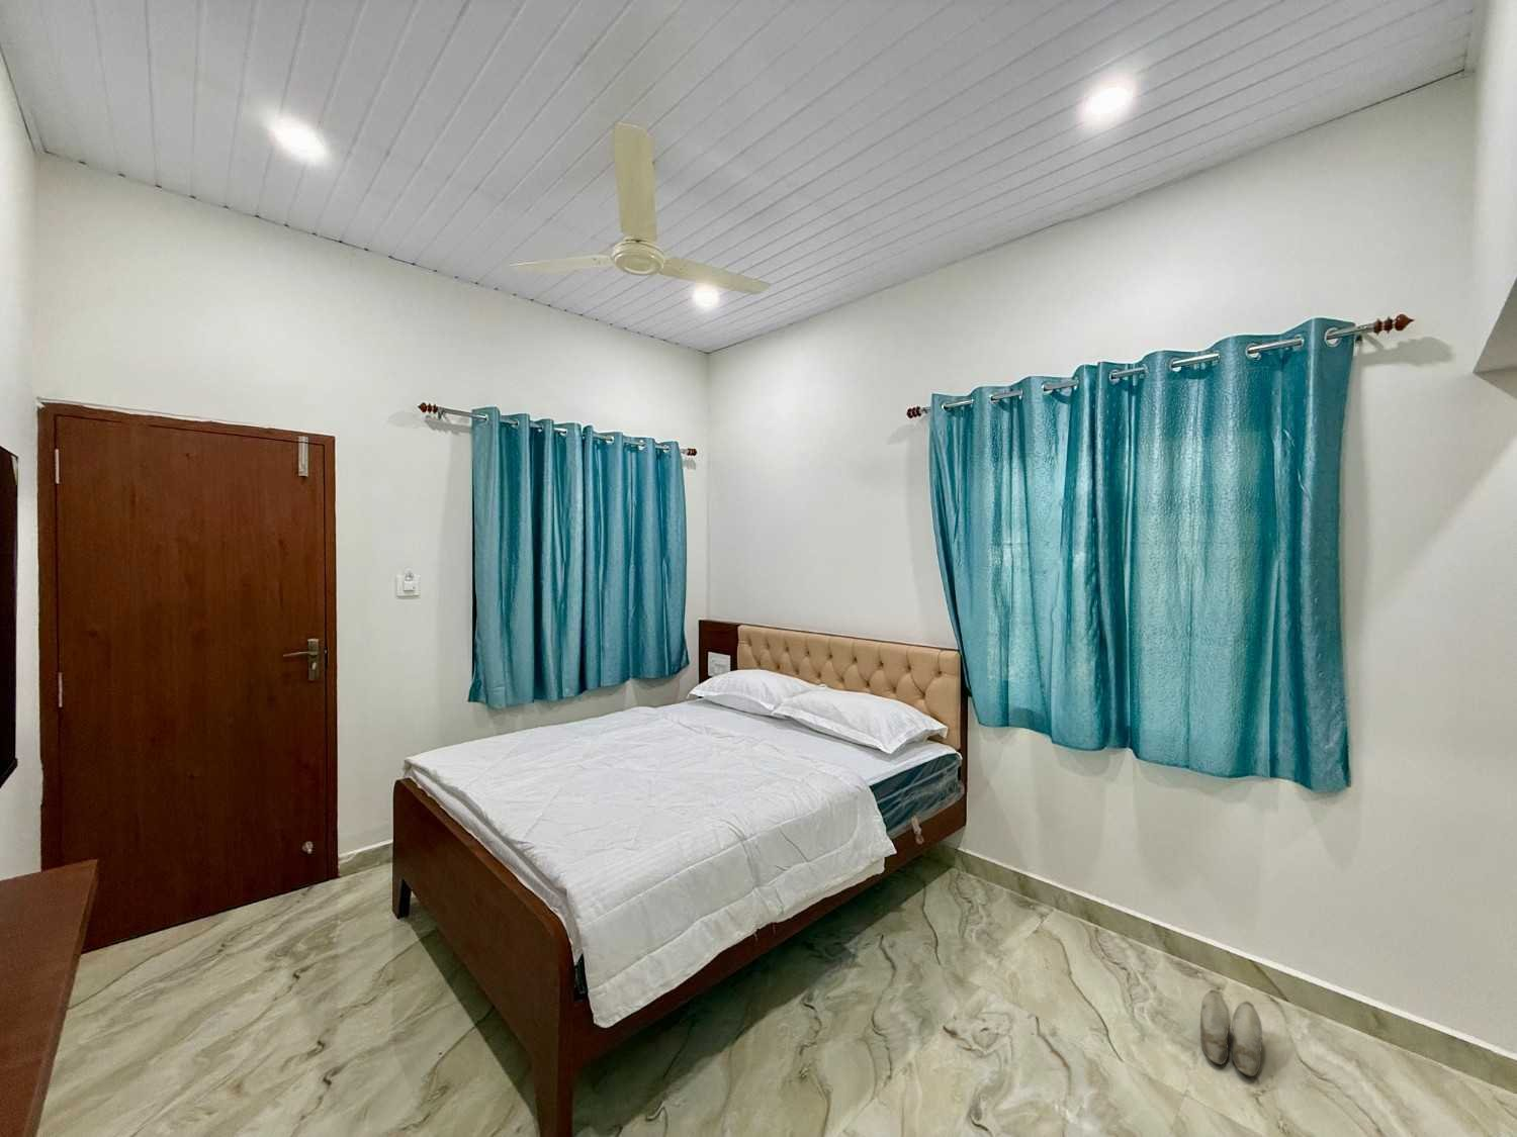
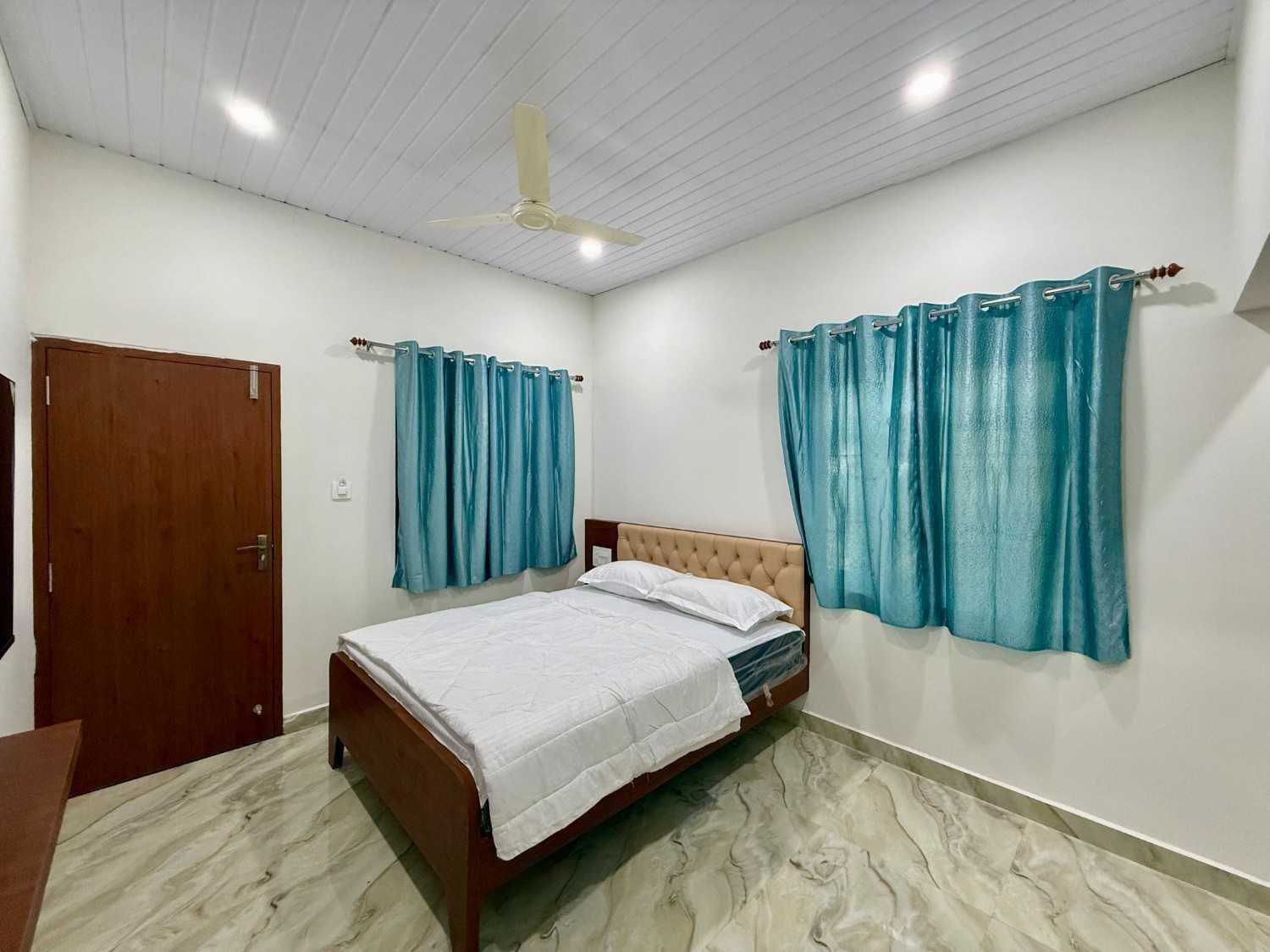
- slippers [1199,989,1263,1077]
